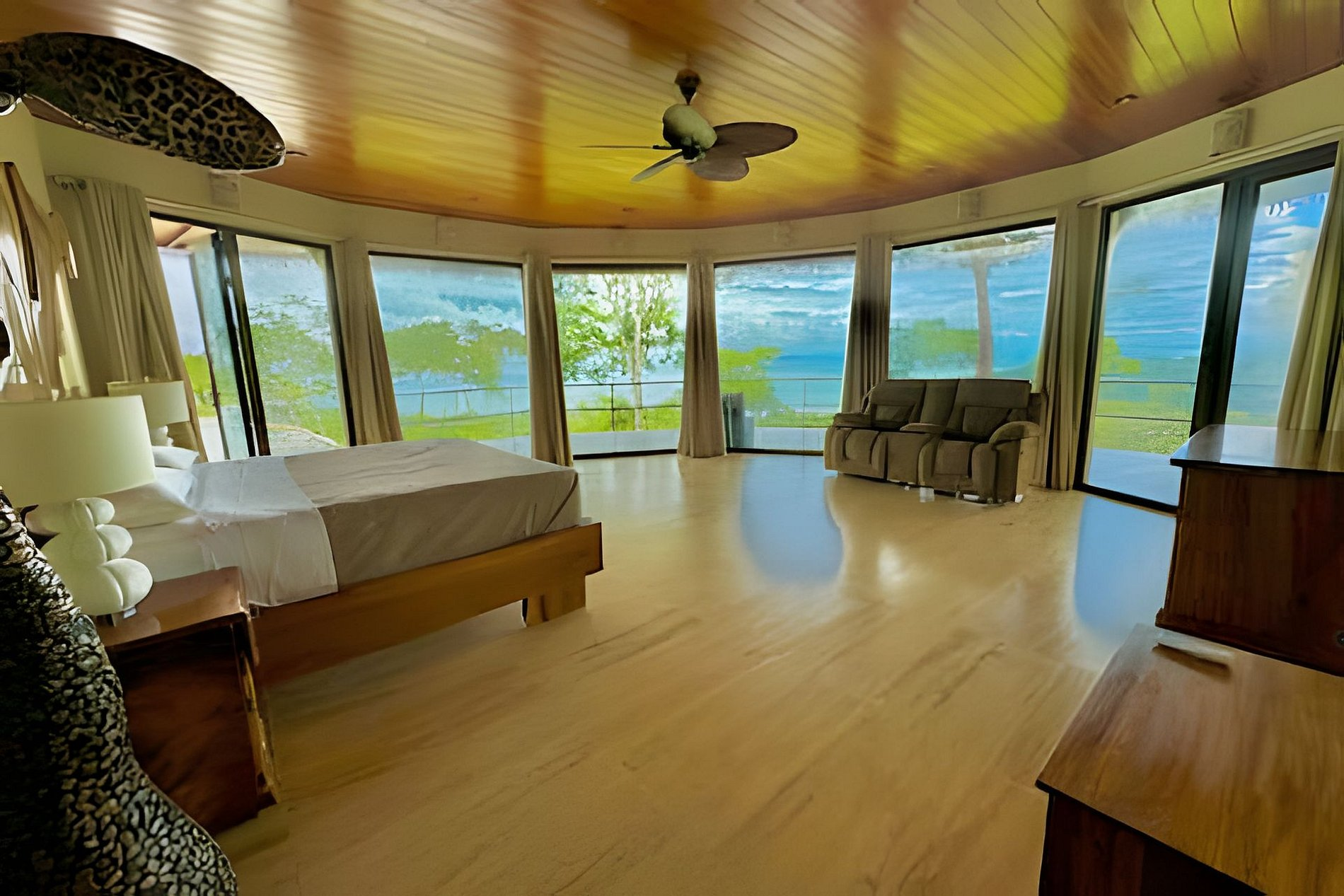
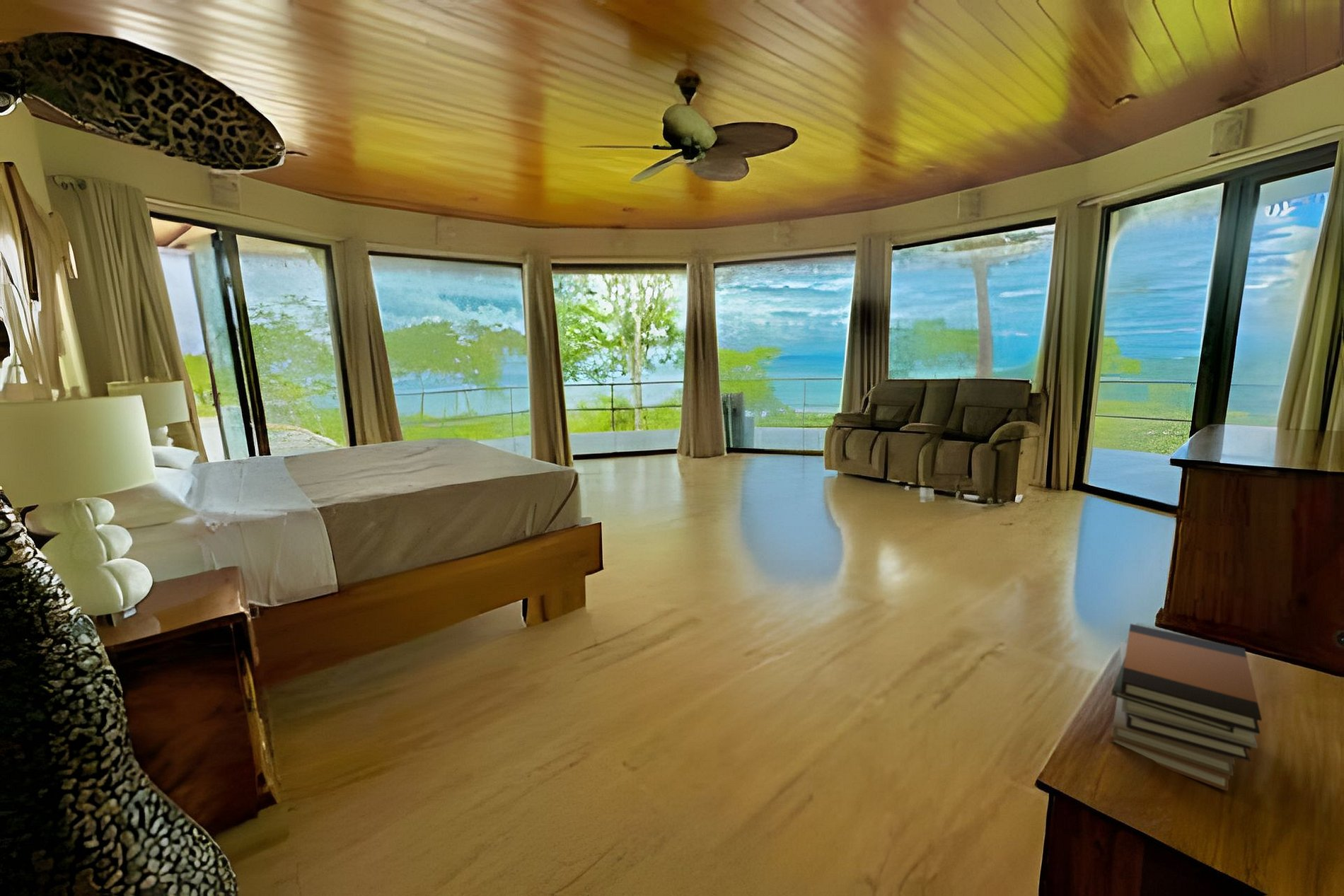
+ book stack [1108,623,1263,792]
